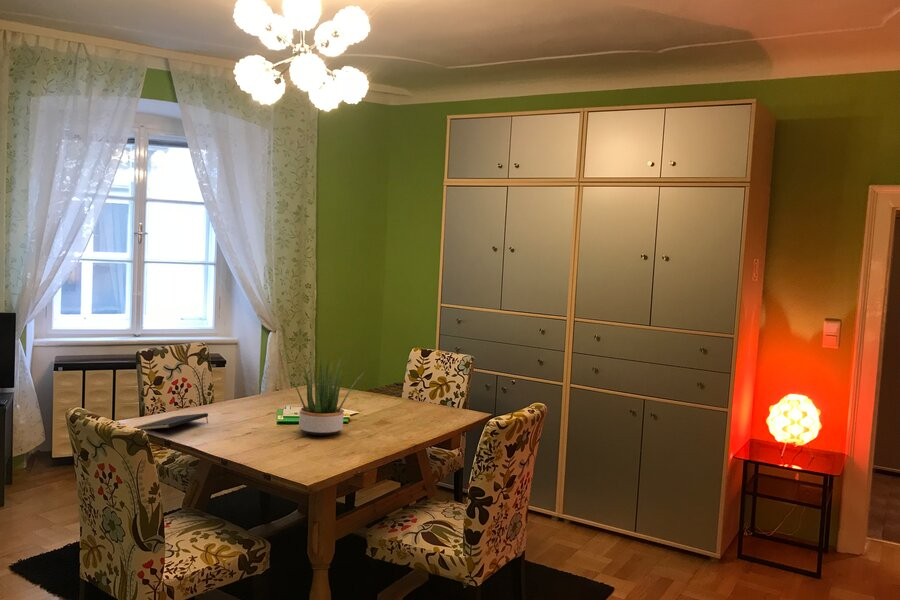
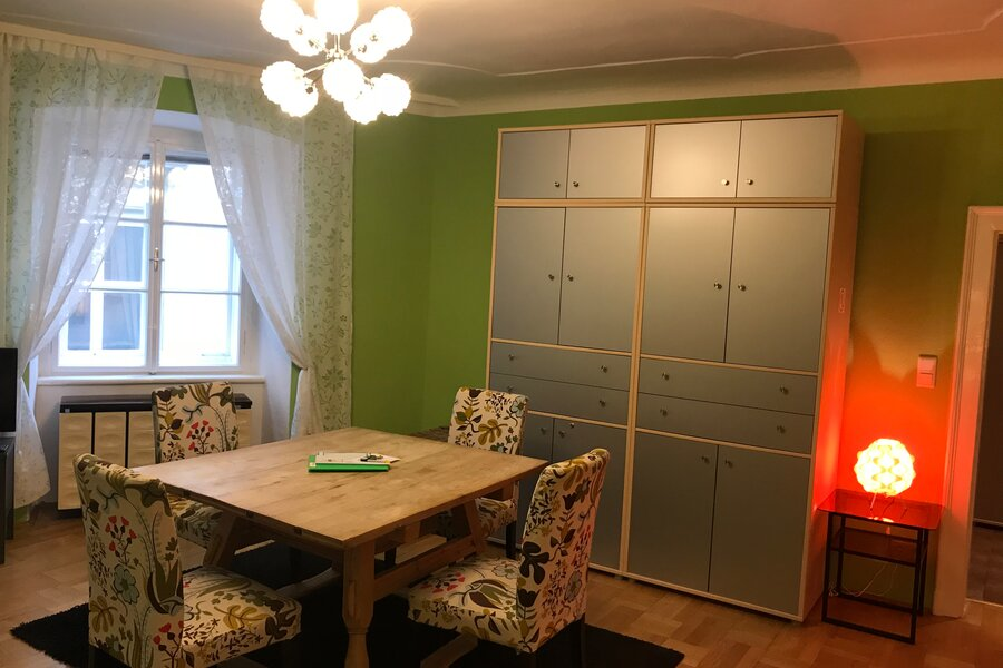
- notepad [133,412,209,431]
- potted plant [283,354,365,437]
